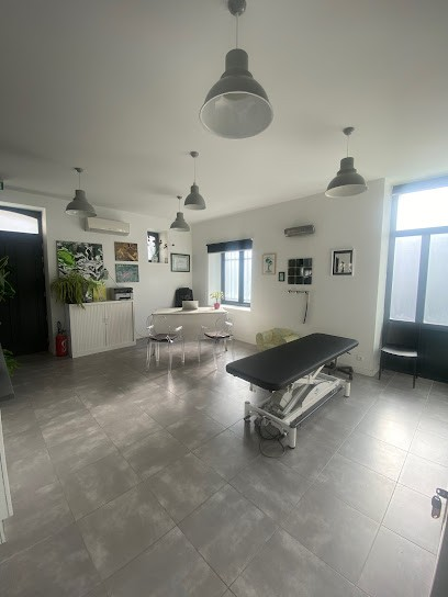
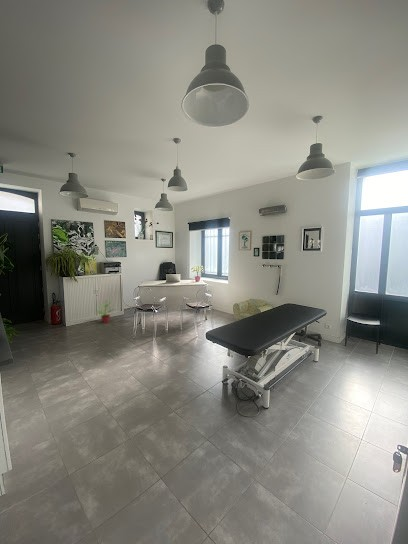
+ potted plant [96,299,117,324]
